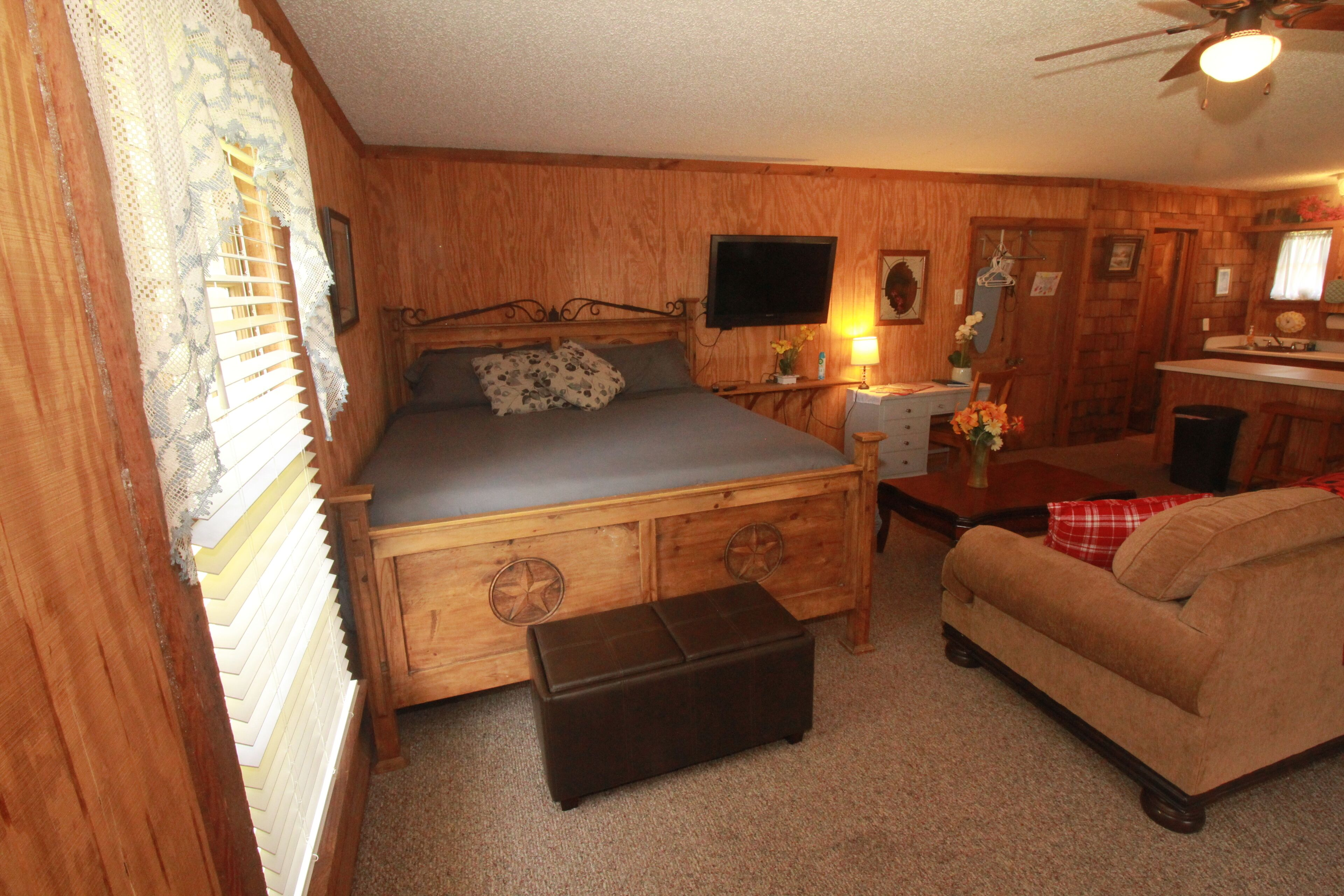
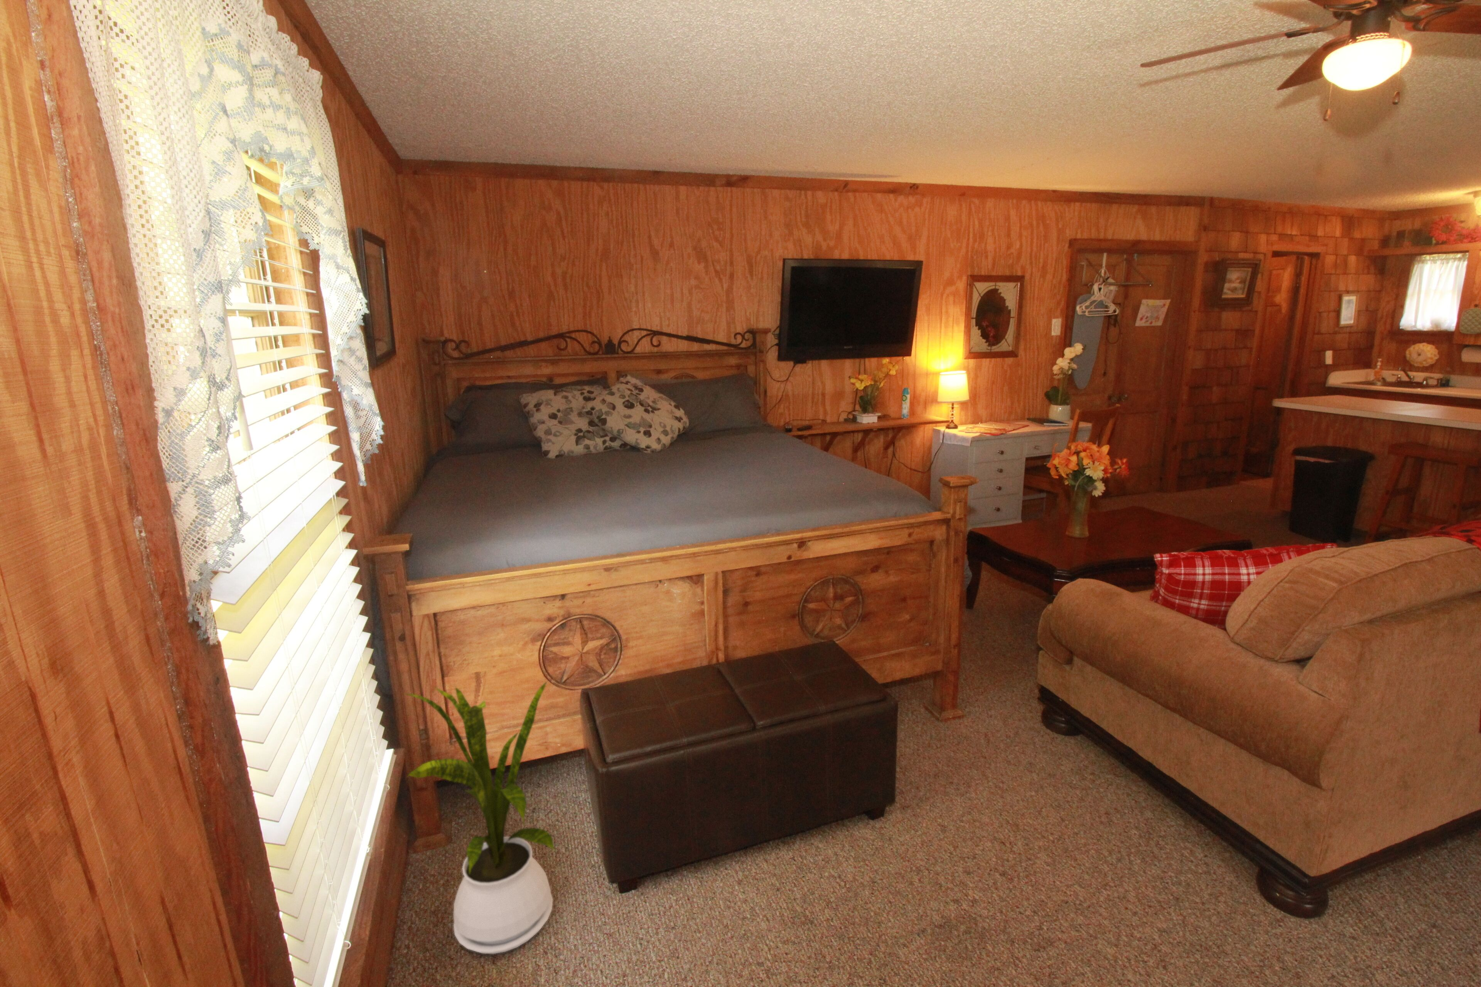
+ house plant [401,680,556,954]
